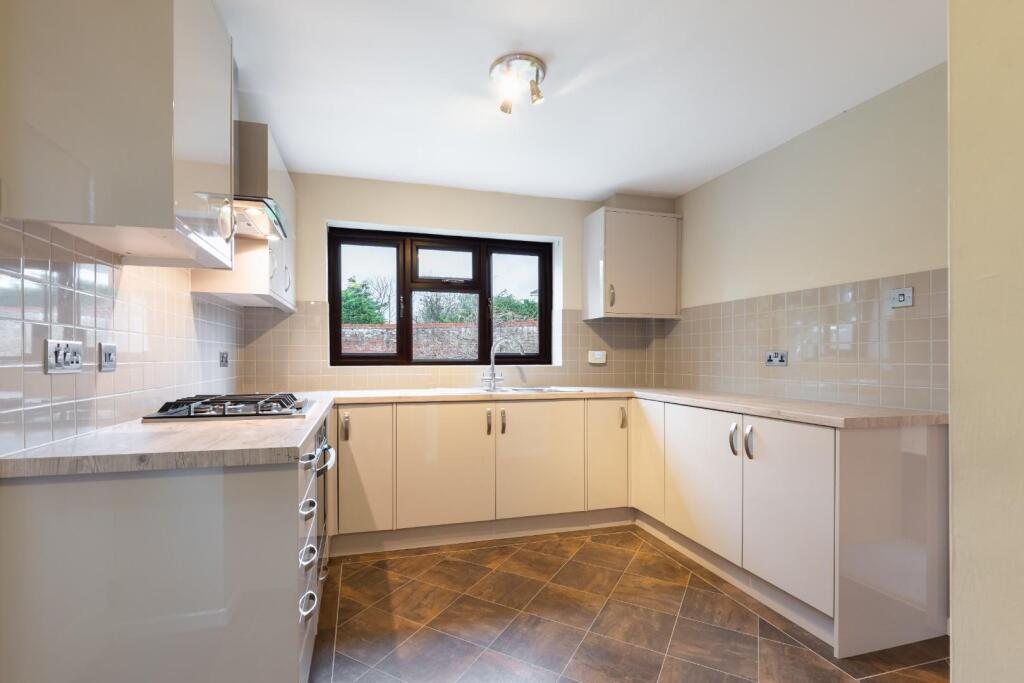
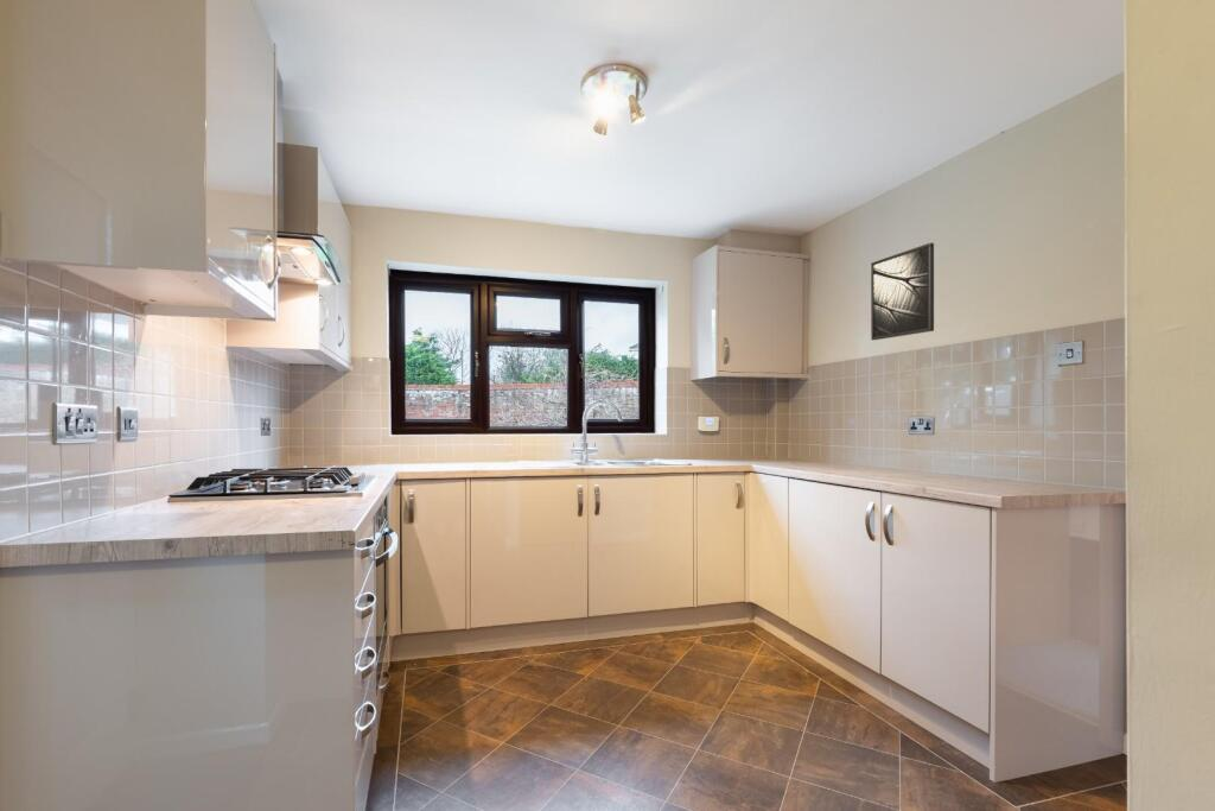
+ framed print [870,242,935,341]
